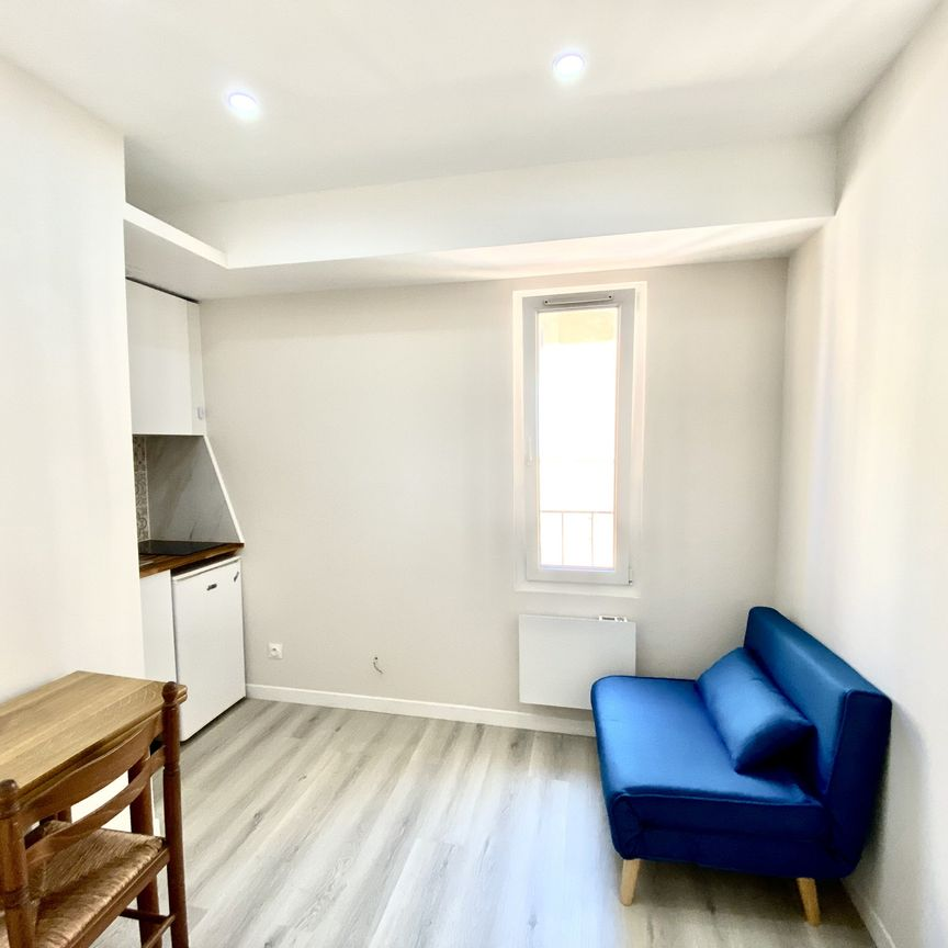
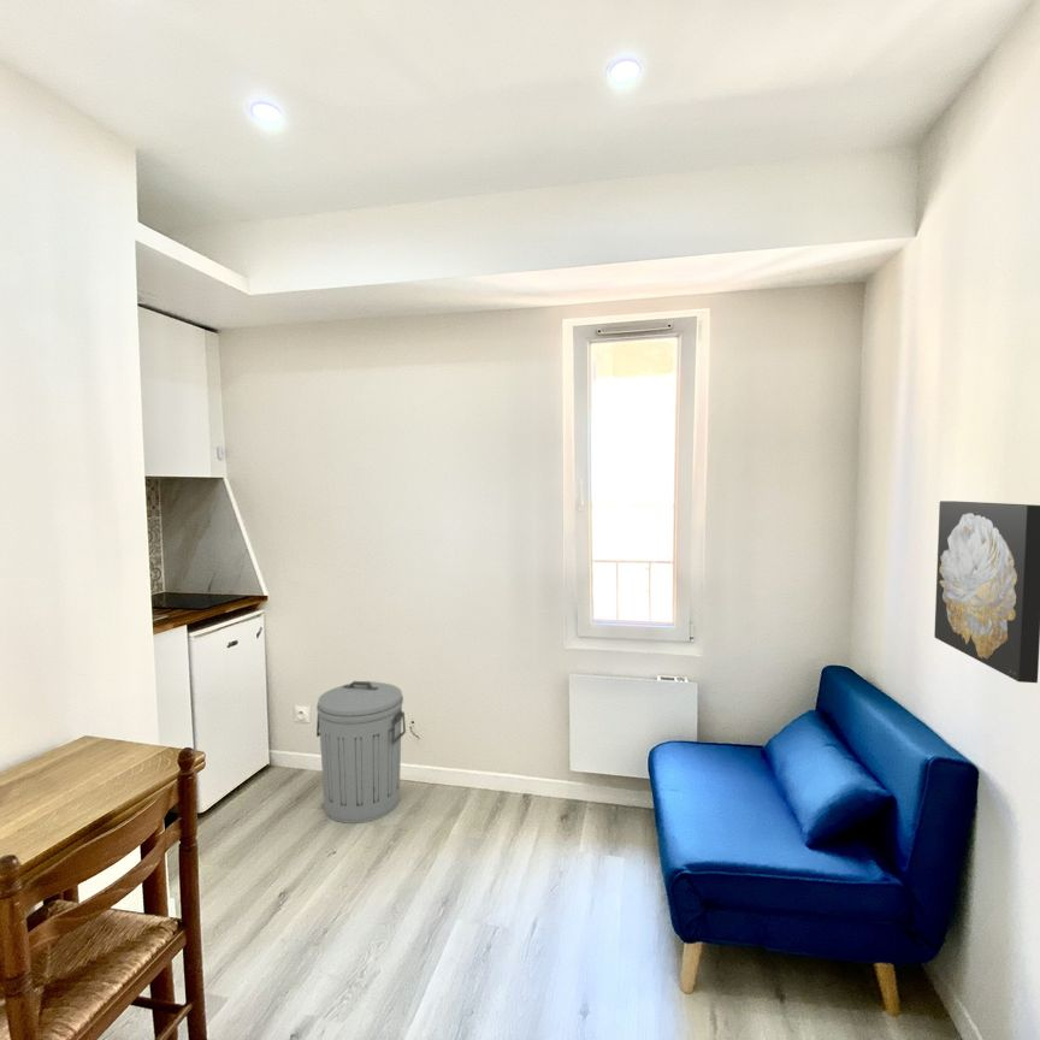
+ trash can [315,680,407,825]
+ wall art [933,500,1040,684]
